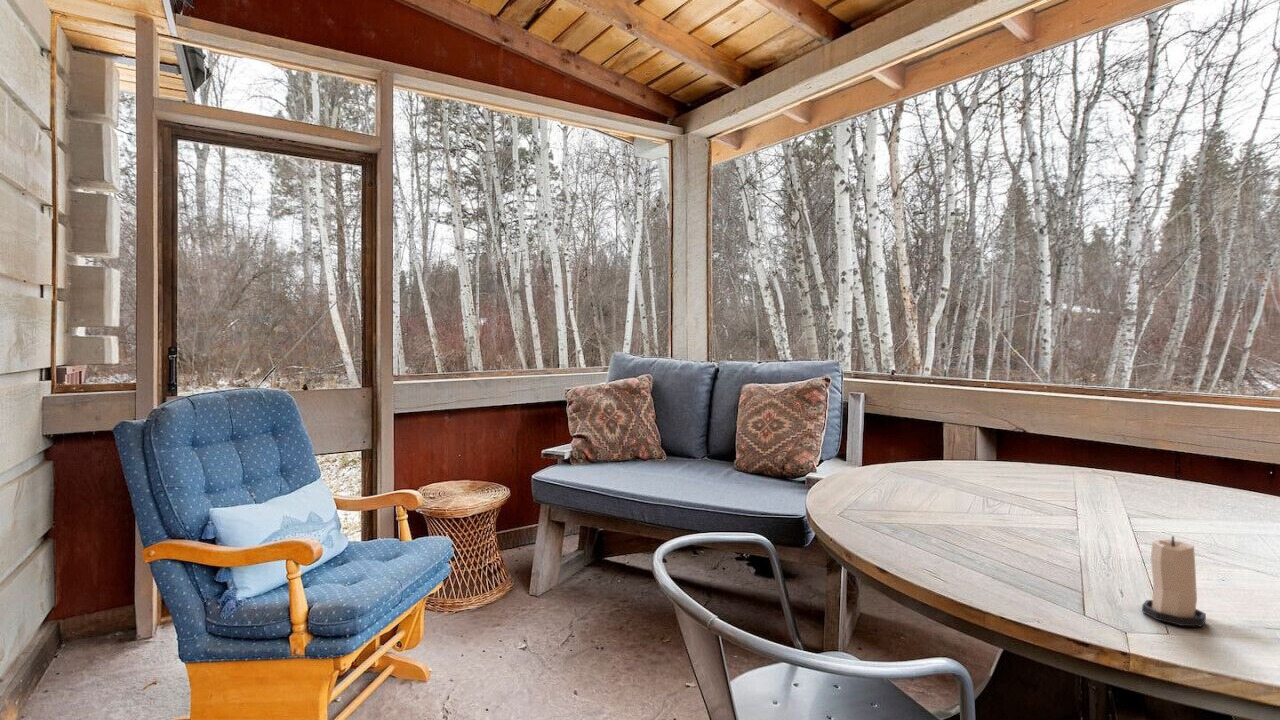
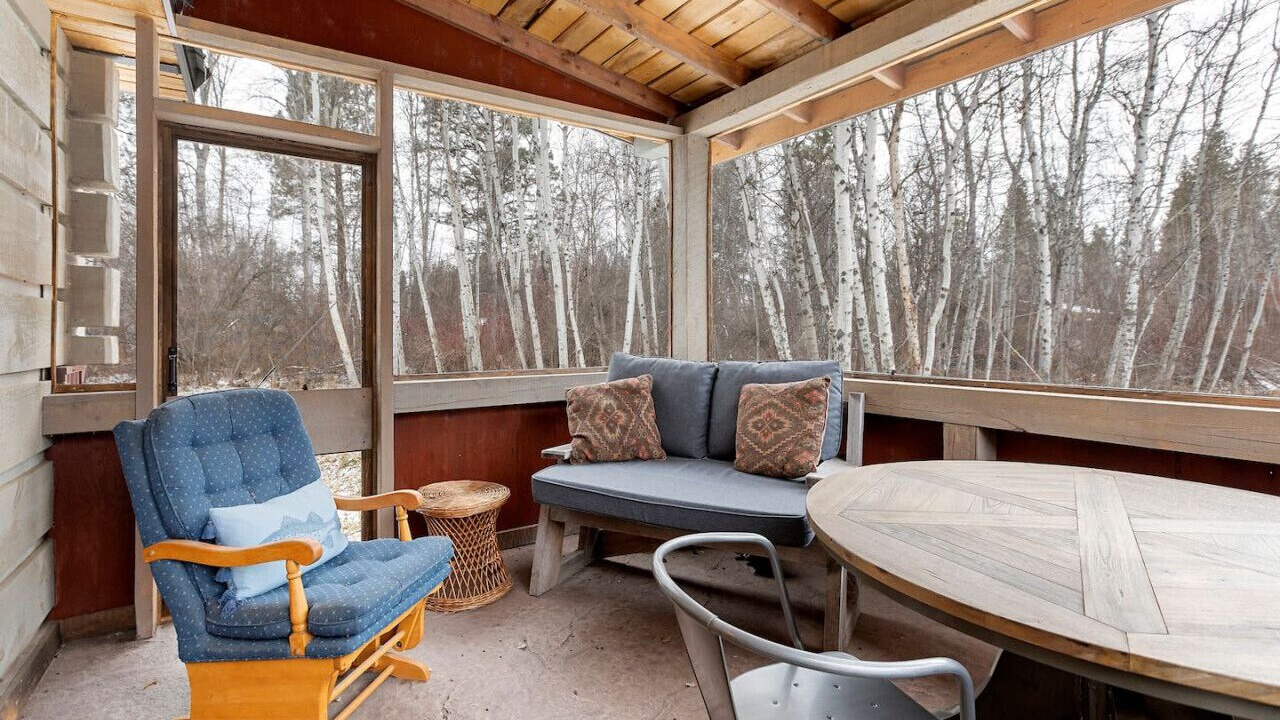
- candle [1141,535,1207,627]
